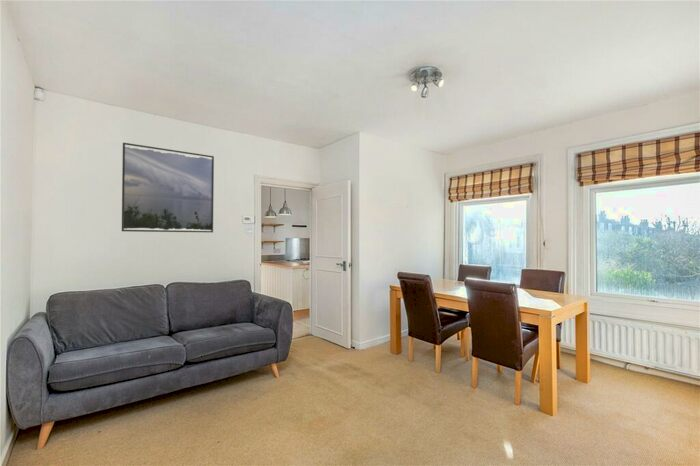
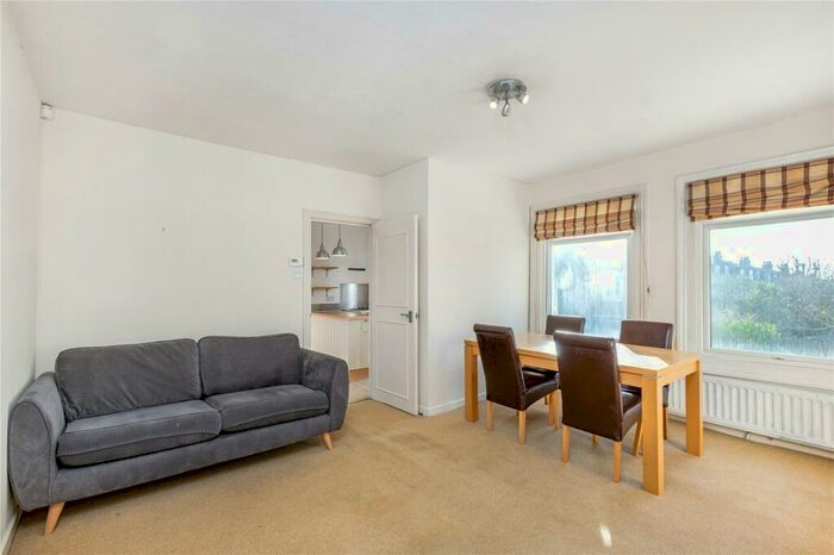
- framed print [121,142,215,233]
